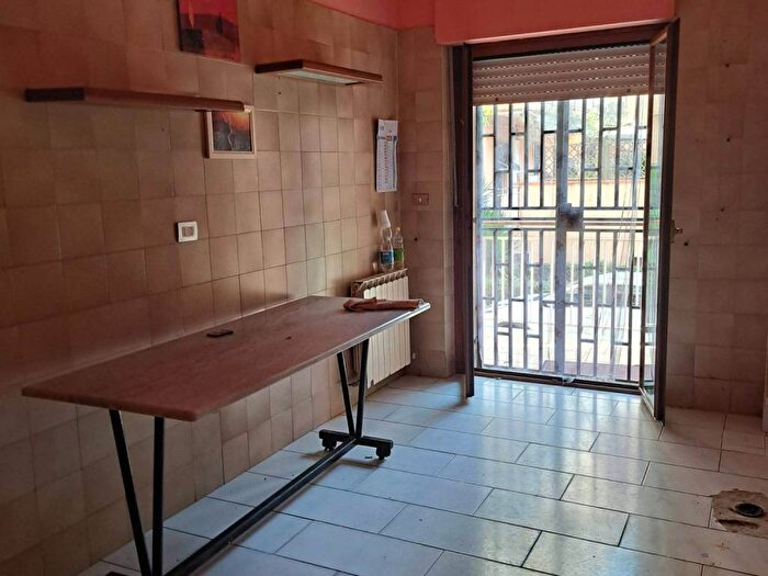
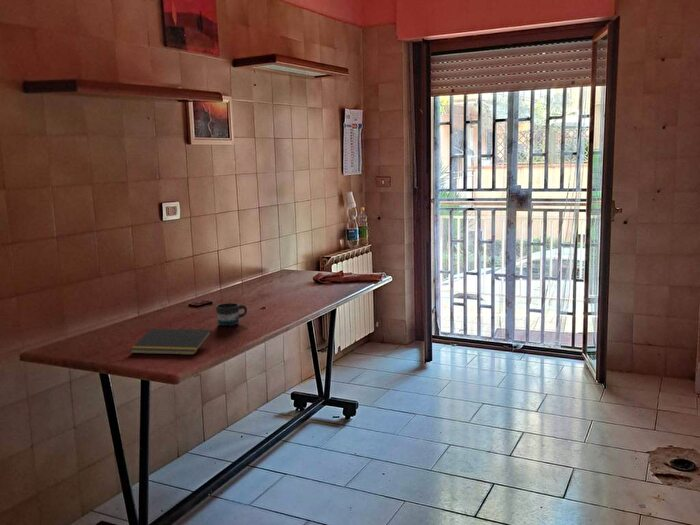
+ notepad [129,327,213,356]
+ mug [215,302,248,327]
